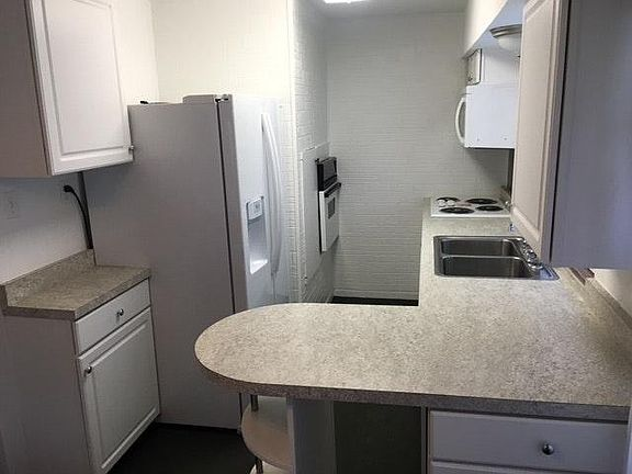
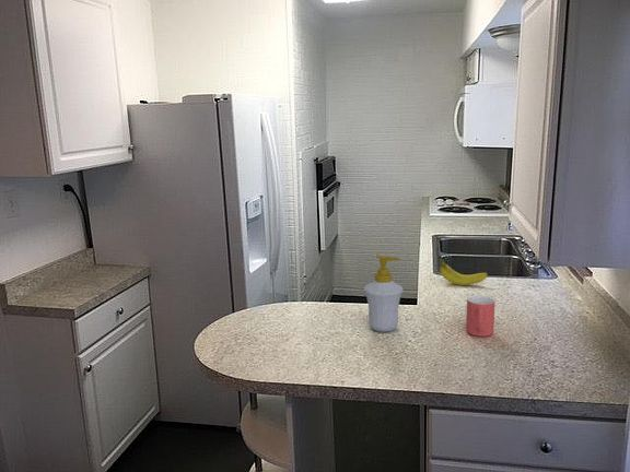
+ mug [465,295,497,338]
+ fruit [438,256,489,286]
+ soap bottle [363,253,404,333]
